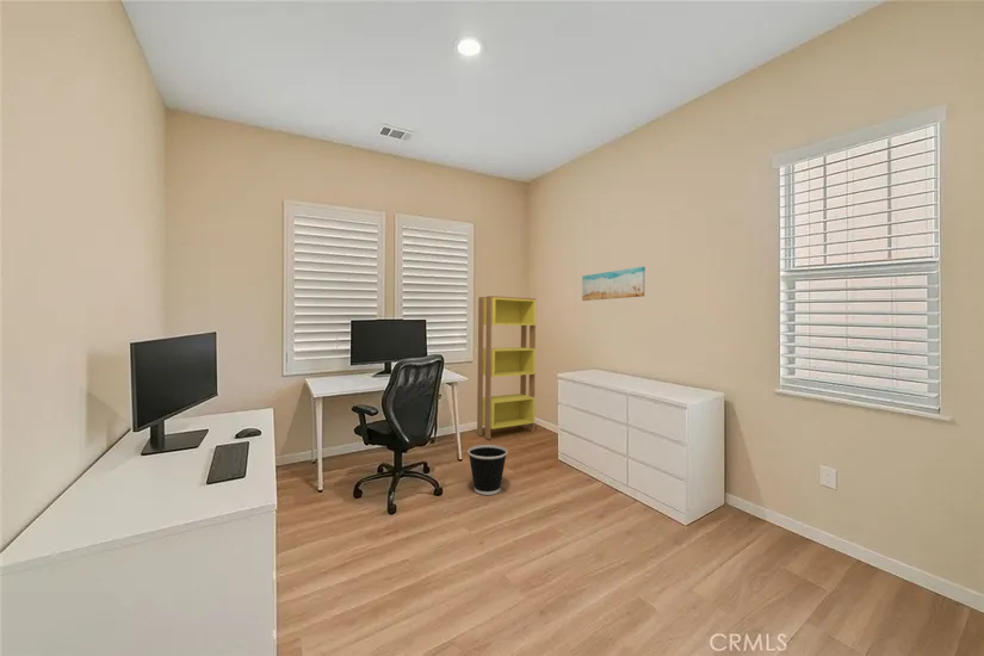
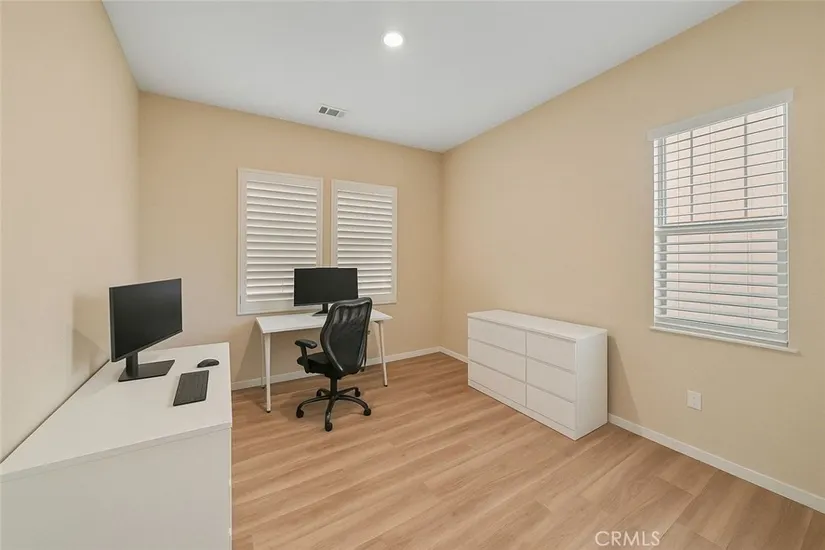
- bookcase [476,295,537,440]
- wall art [581,266,646,302]
- wastebasket [466,444,508,496]
